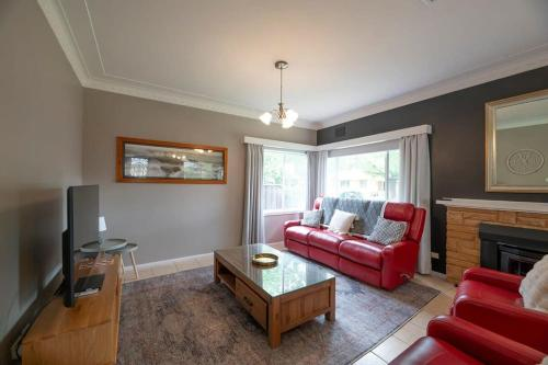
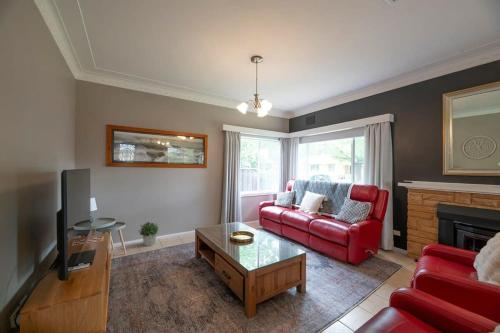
+ potted plant [138,221,159,247]
